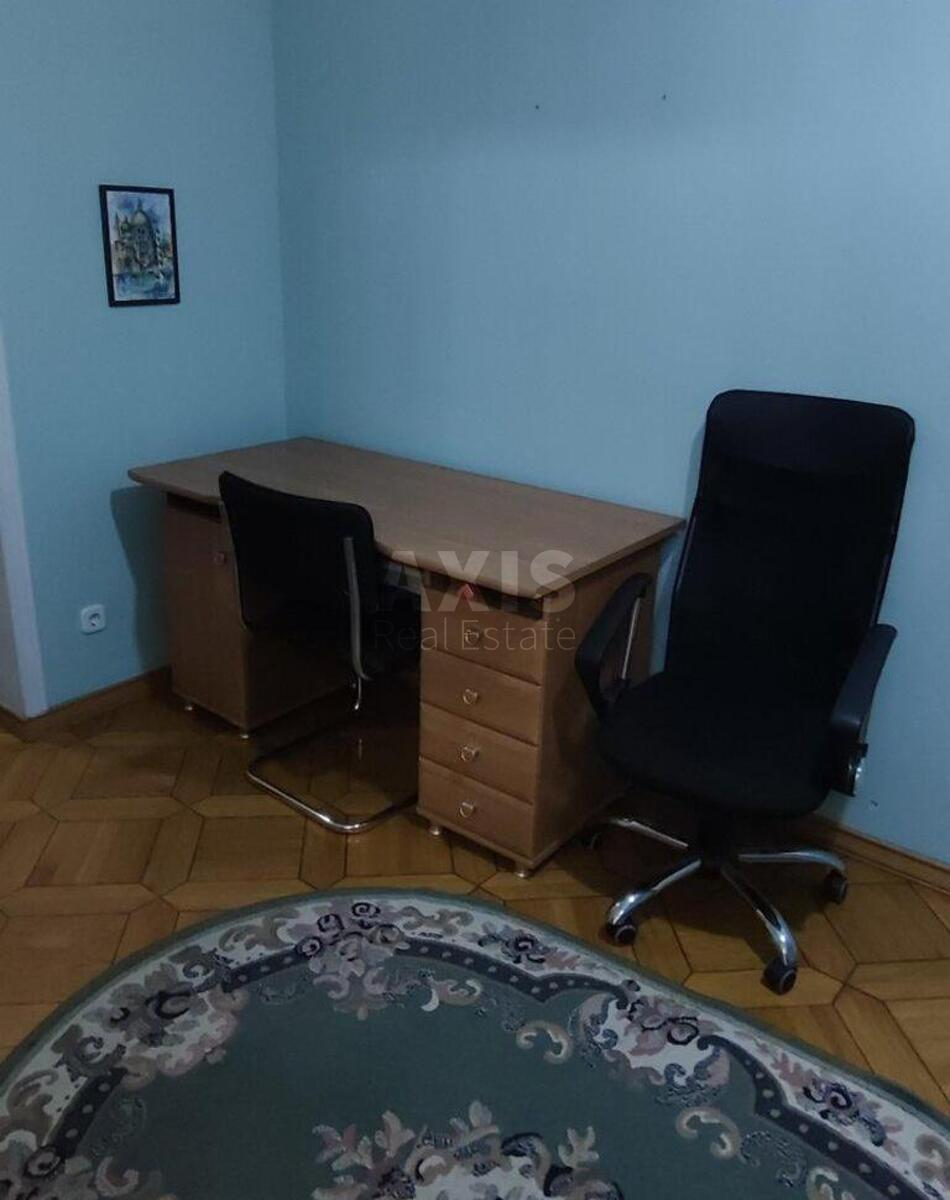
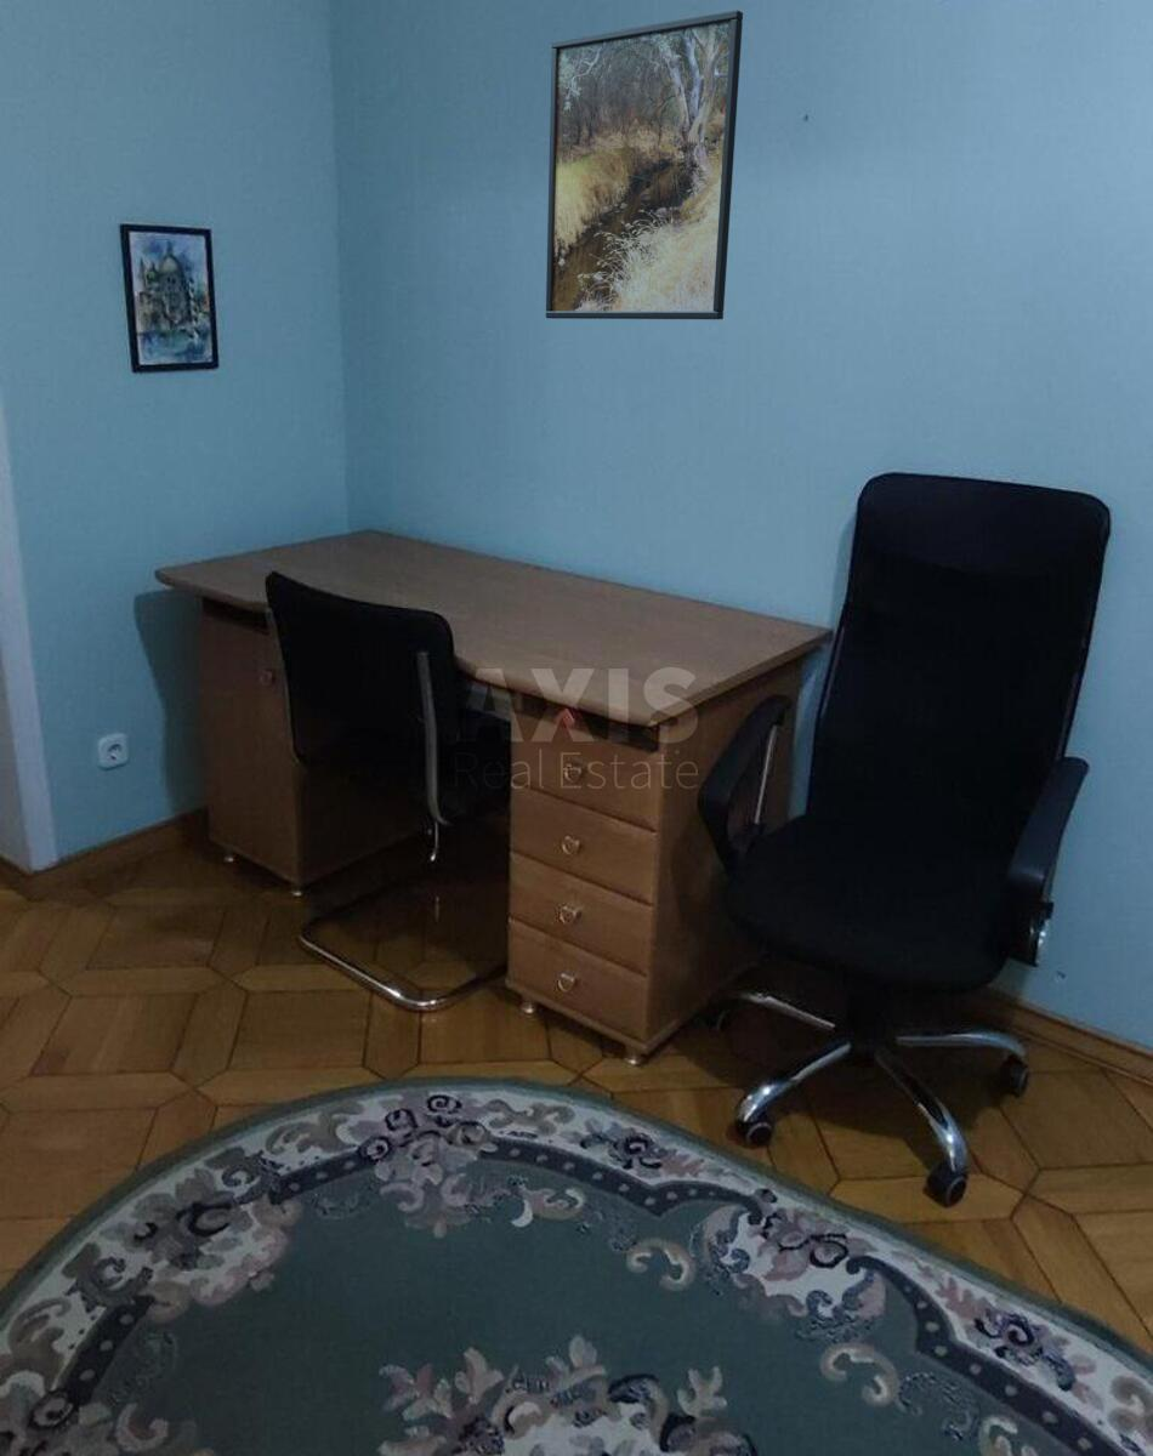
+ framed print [545,10,744,320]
